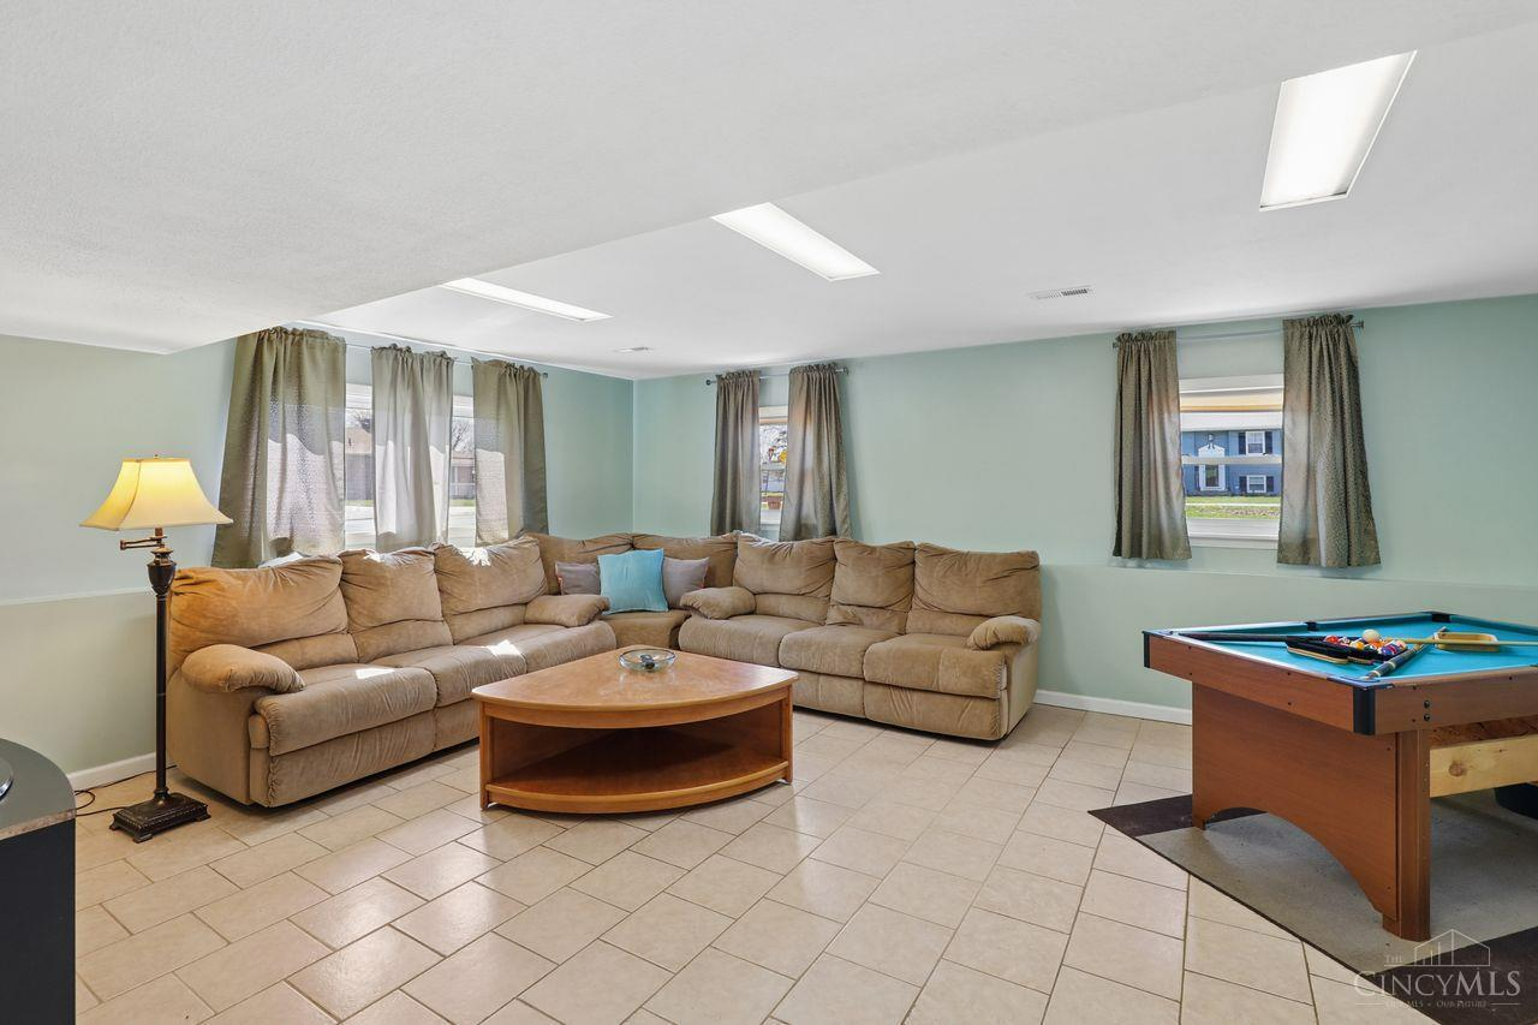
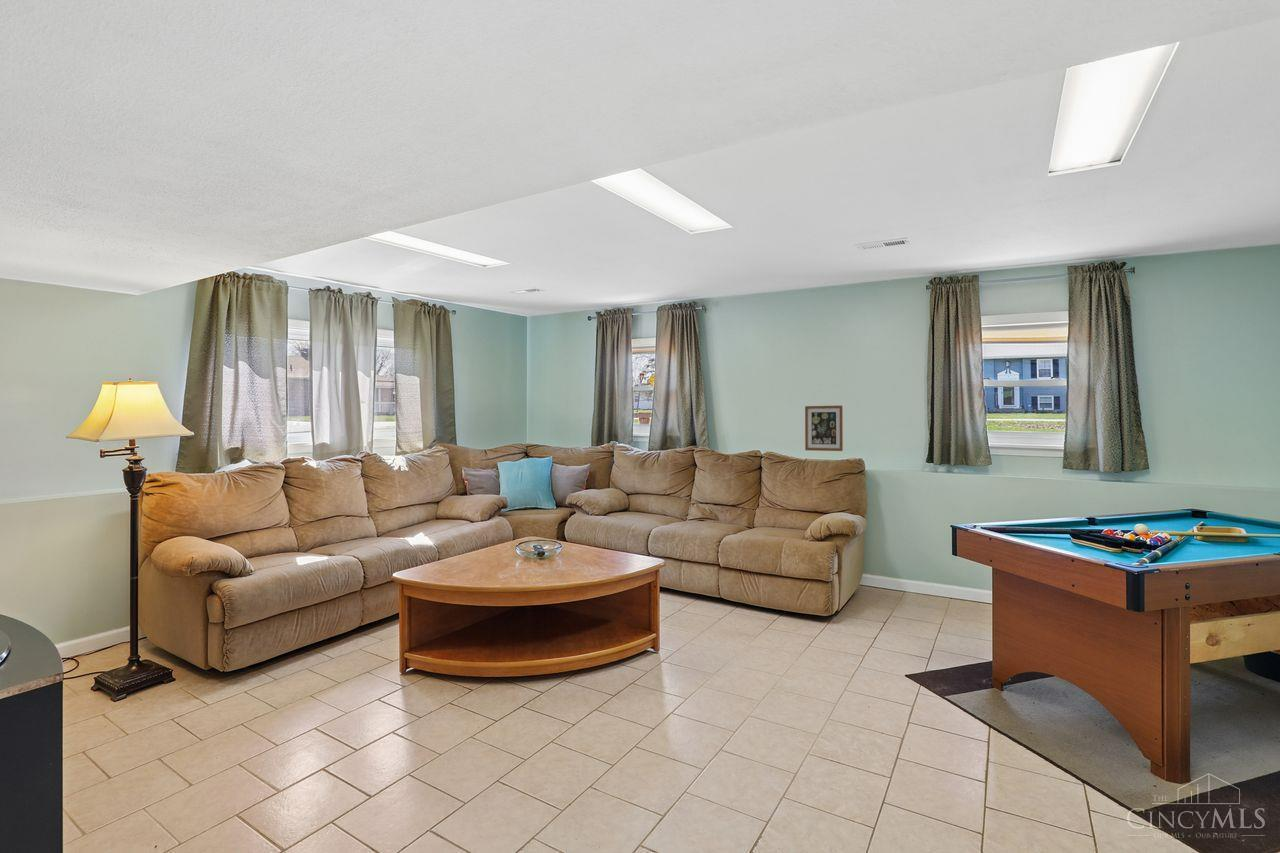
+ wall art [804,404,844,452]
